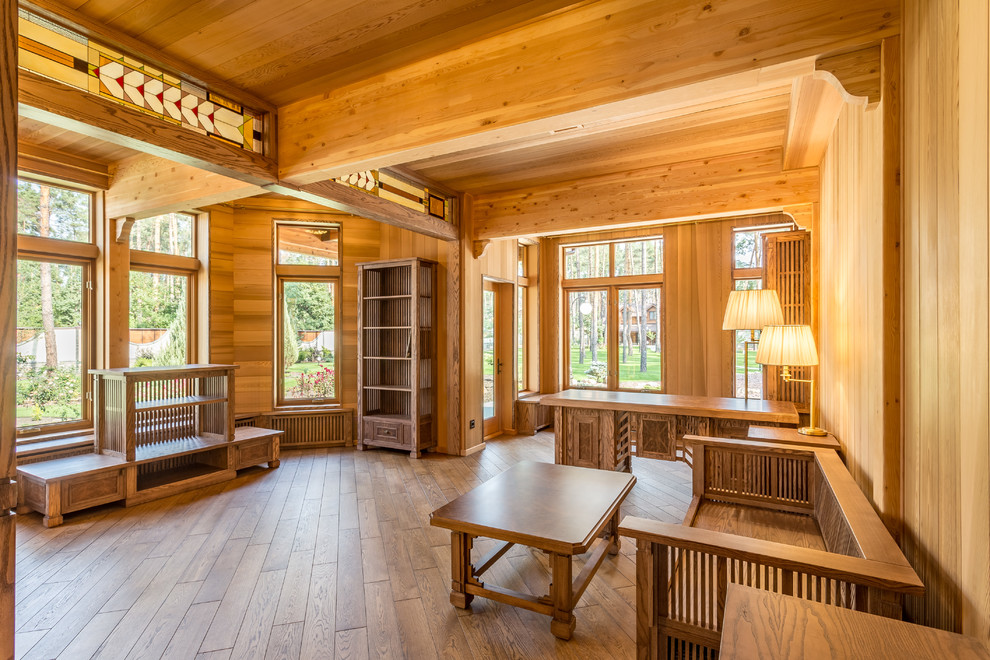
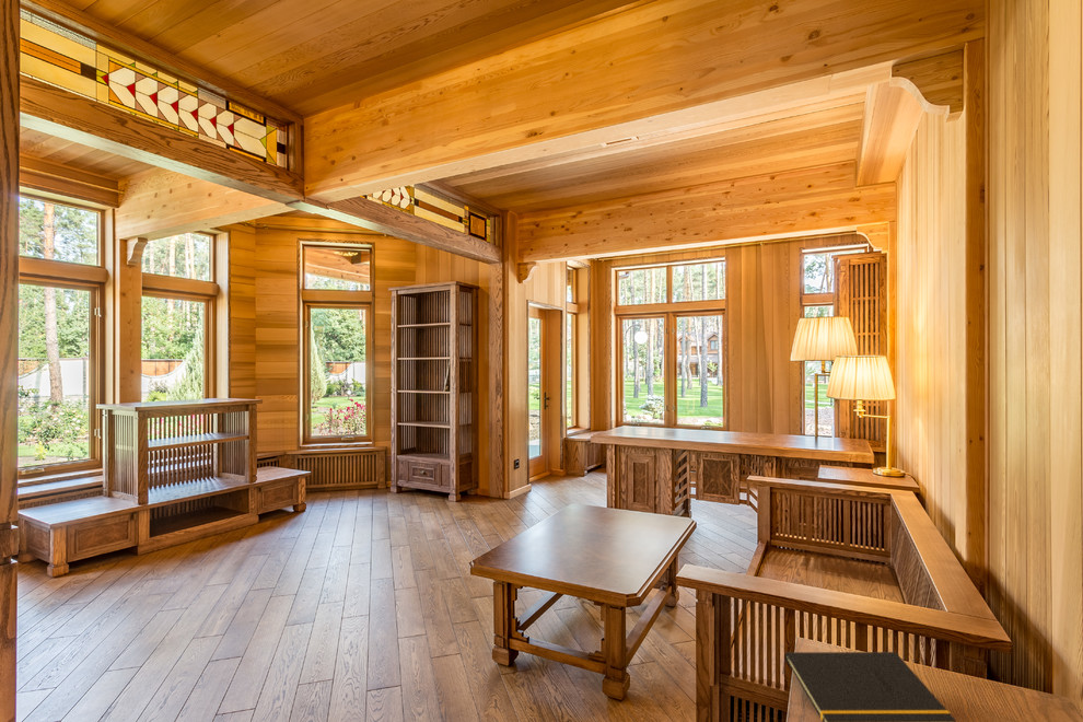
+ notepad [781,651,957,722]
